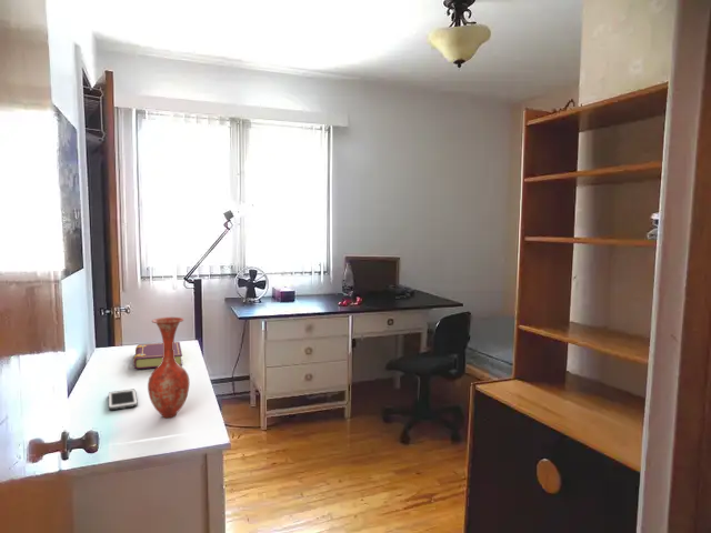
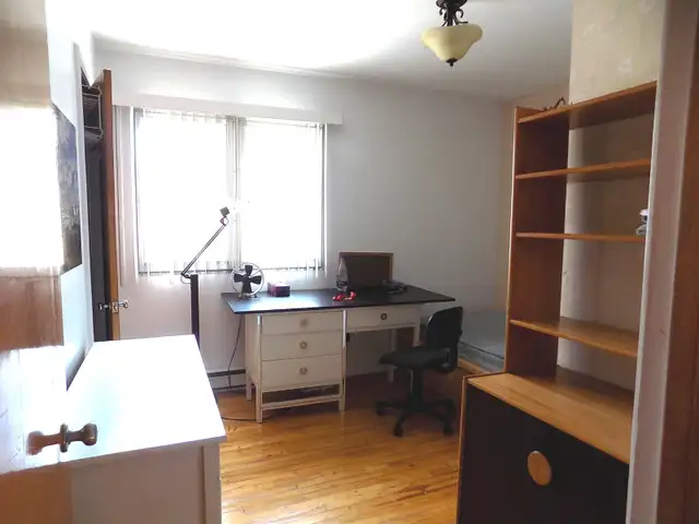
- cell phone [108,389,139,411]
- book [132,341,183,370]
- vase [147,316,191,419]
